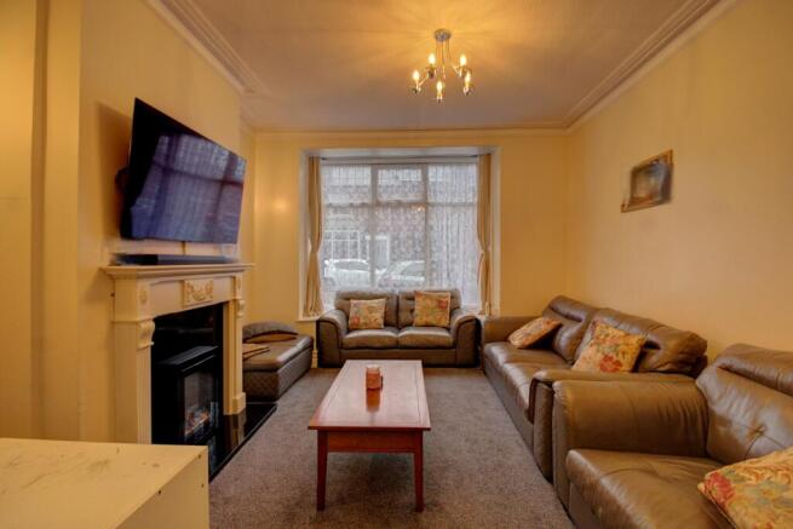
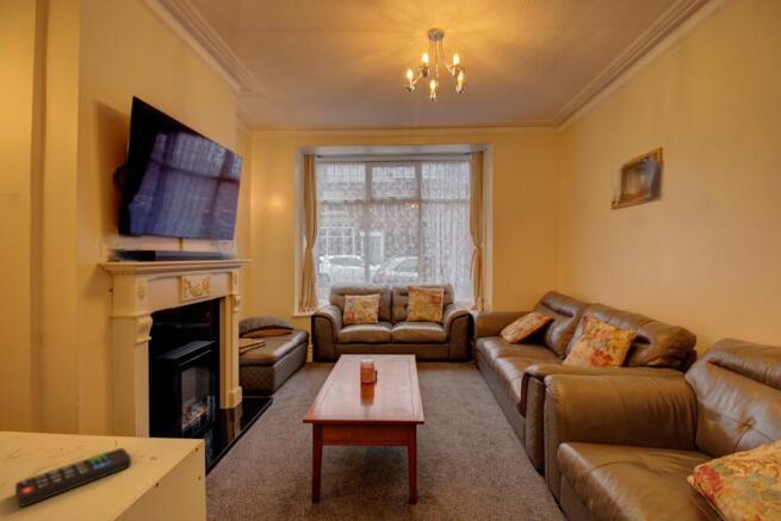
+ remote control [14,447,132,508]
